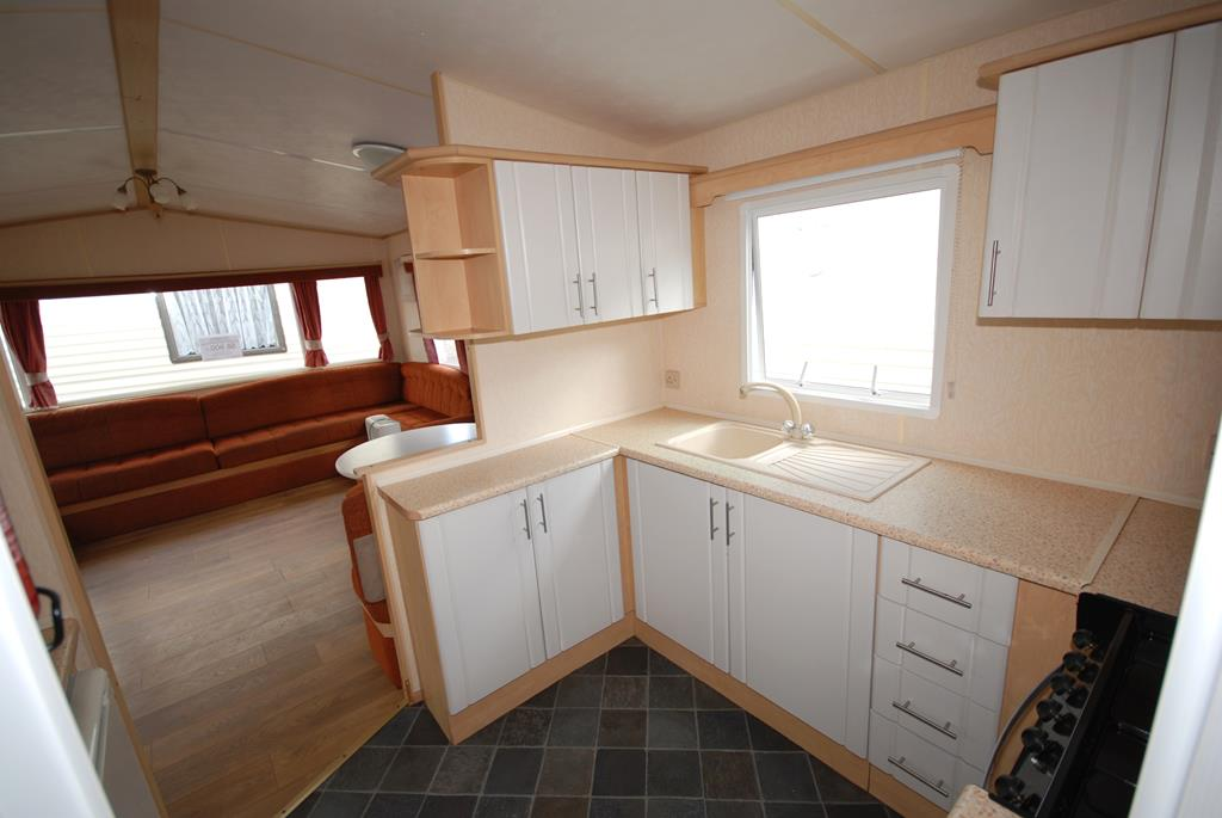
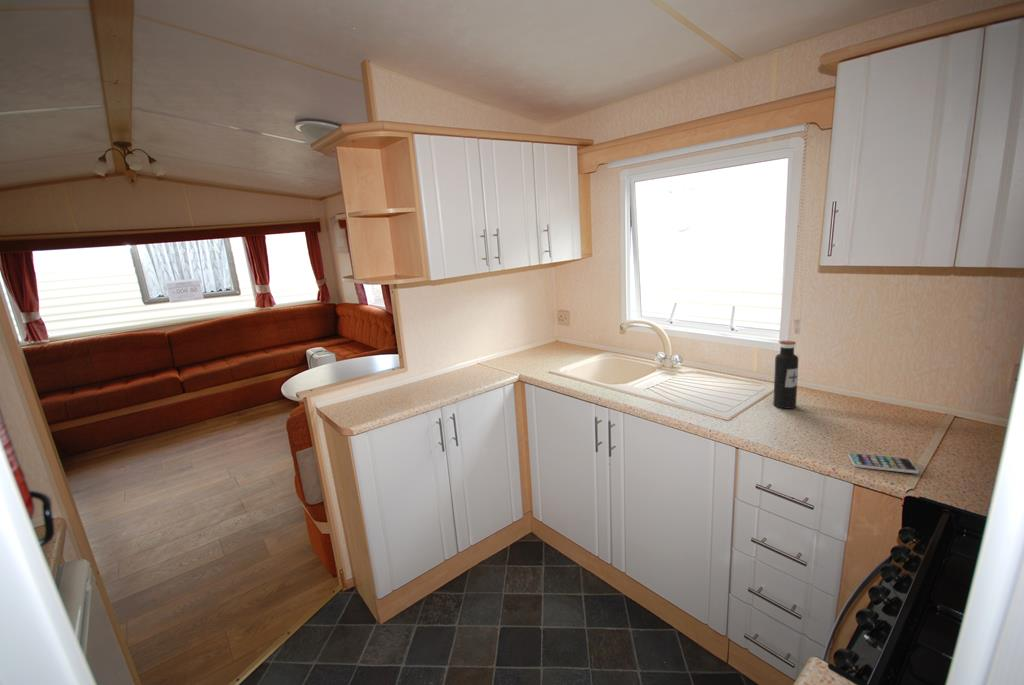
+ smartphone [847,452,919,474]
+ water bottle [772,340,799,410]
